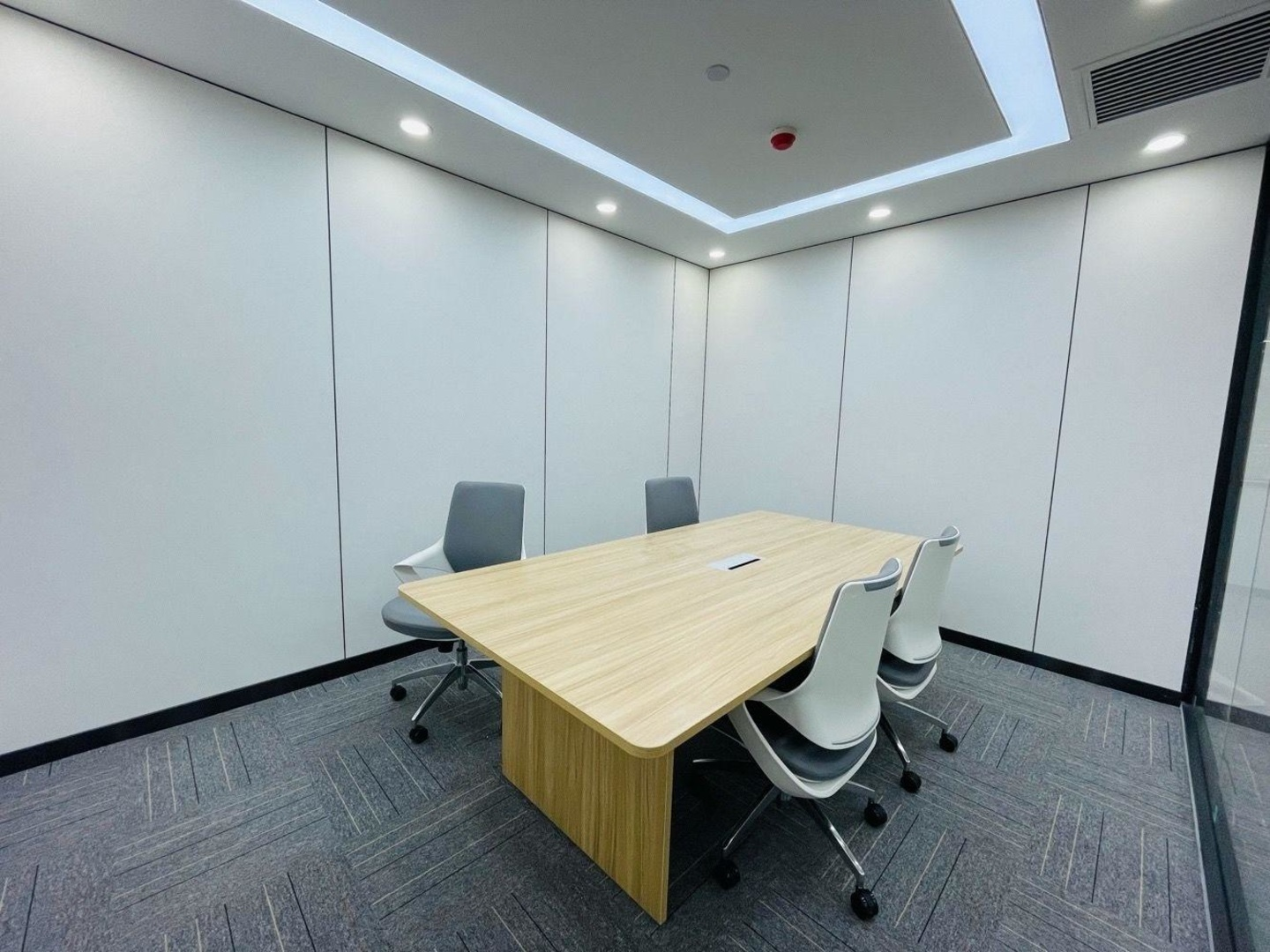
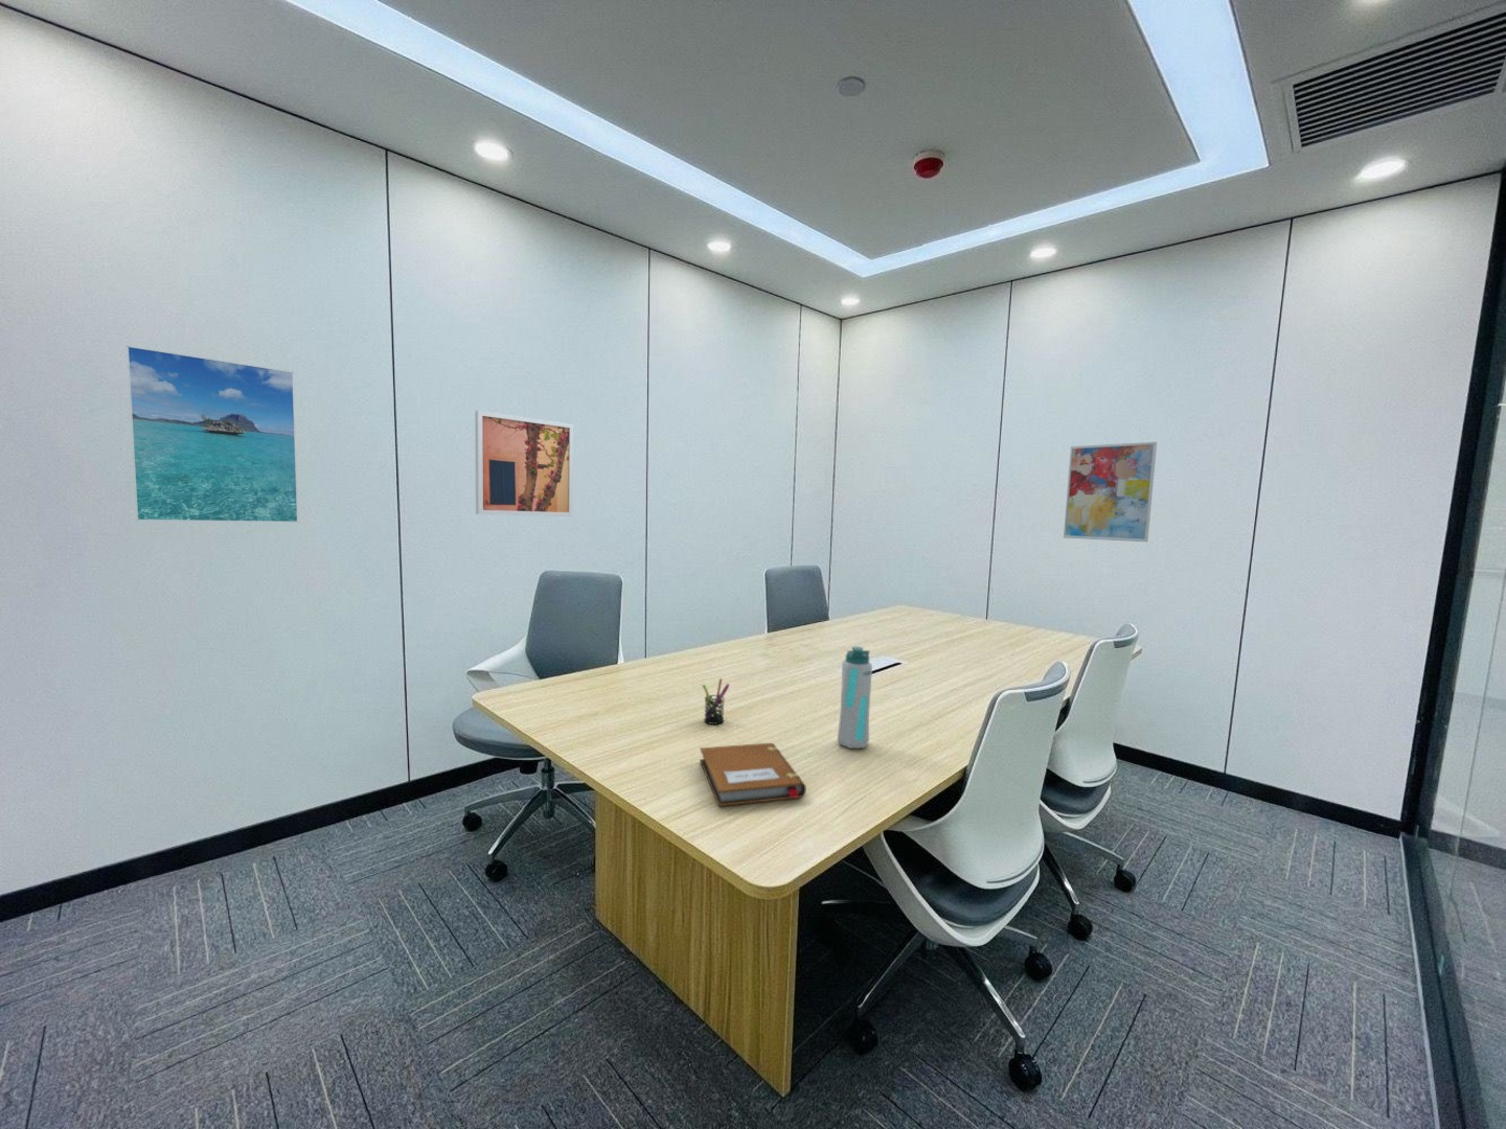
+ wall art [1063,441,1157,542]
+ notebook [698,742,808,808]
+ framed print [126,345,299,524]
+ water bottle [837,646,873,750]
+ pen holder [702,677,730,726]
+ wall art [474,410,574,517]
